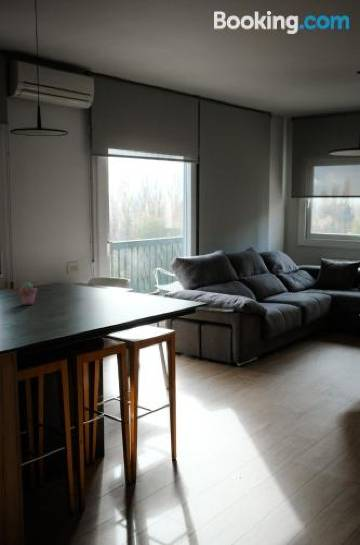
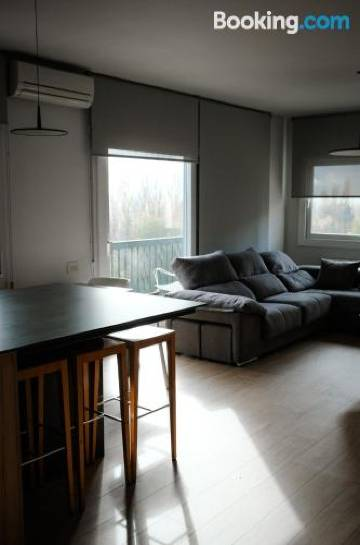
- potted succulent [19,281,38,306]
